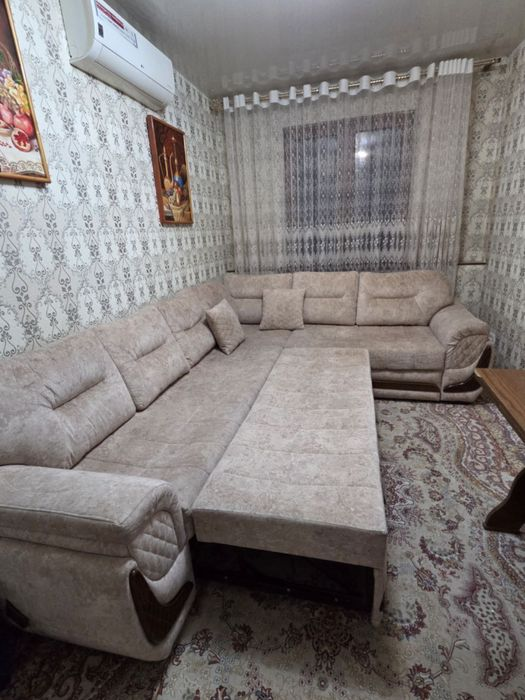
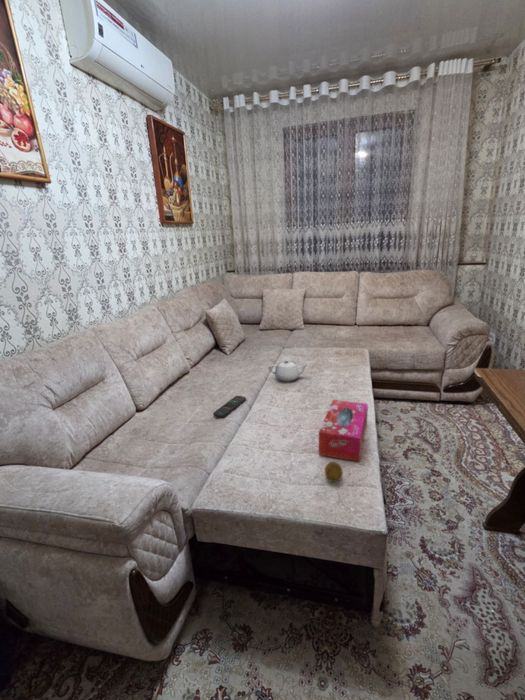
+ fruit [324,461,344,483]
+ tissue box [318,399,369,462]
+ teapot [268,358,309,382]
+ remote control [212,395,247,419]
